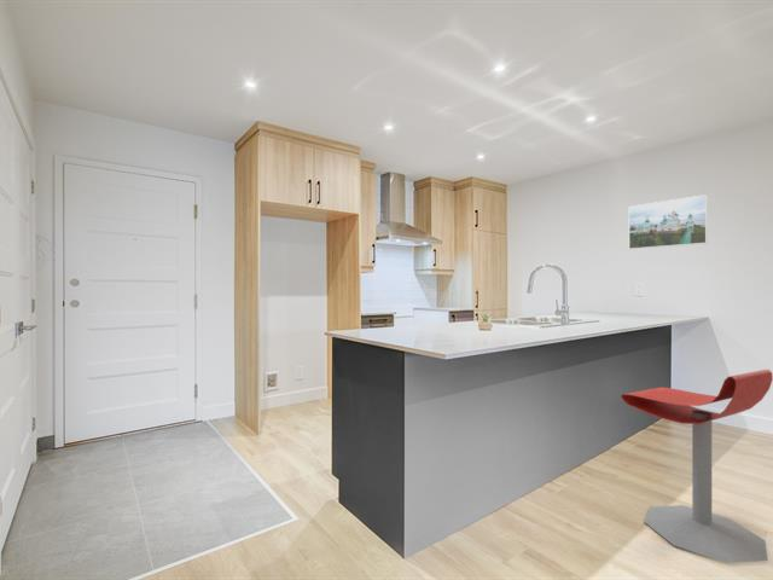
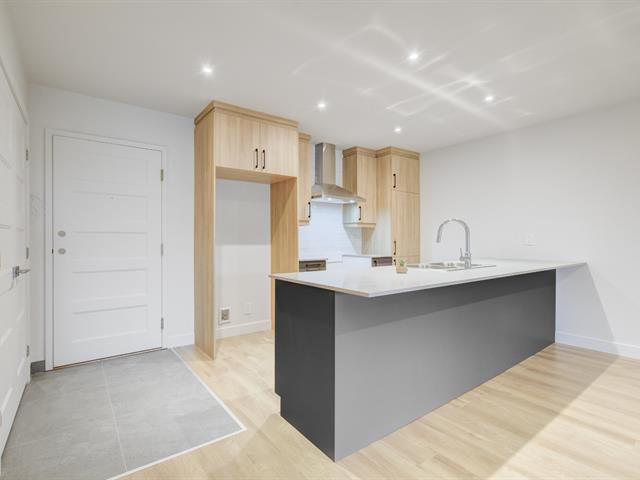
- stool [620,369,773,564]
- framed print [628,193,709,250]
